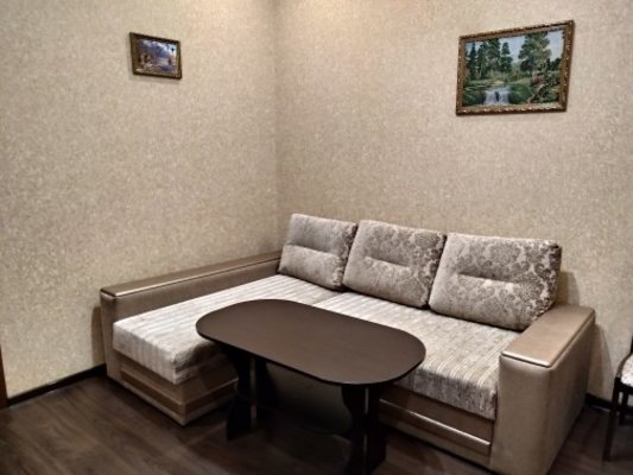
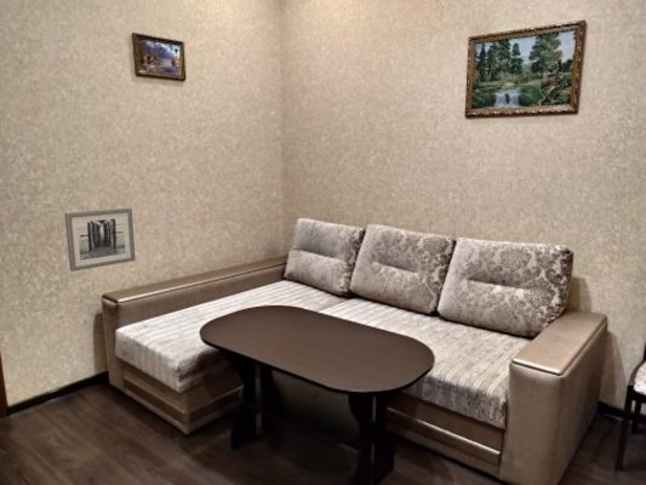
+ wall art [63,207,137,273]
